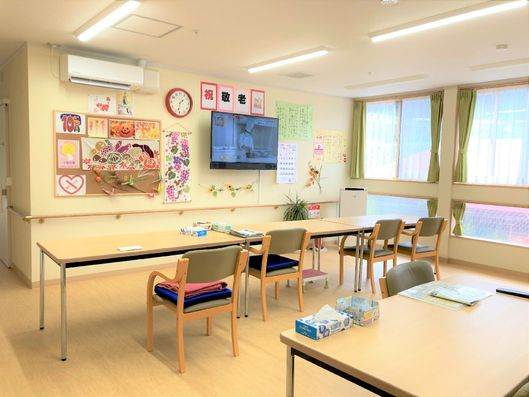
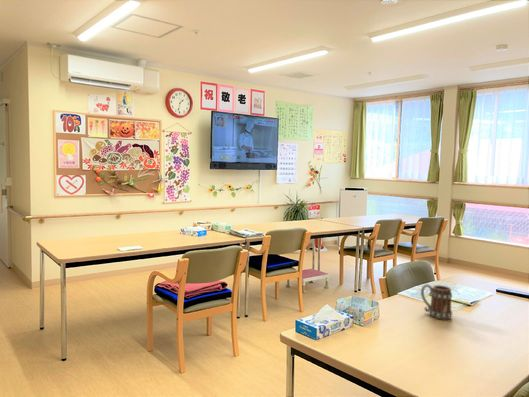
+ mug [420,283,453,320]
